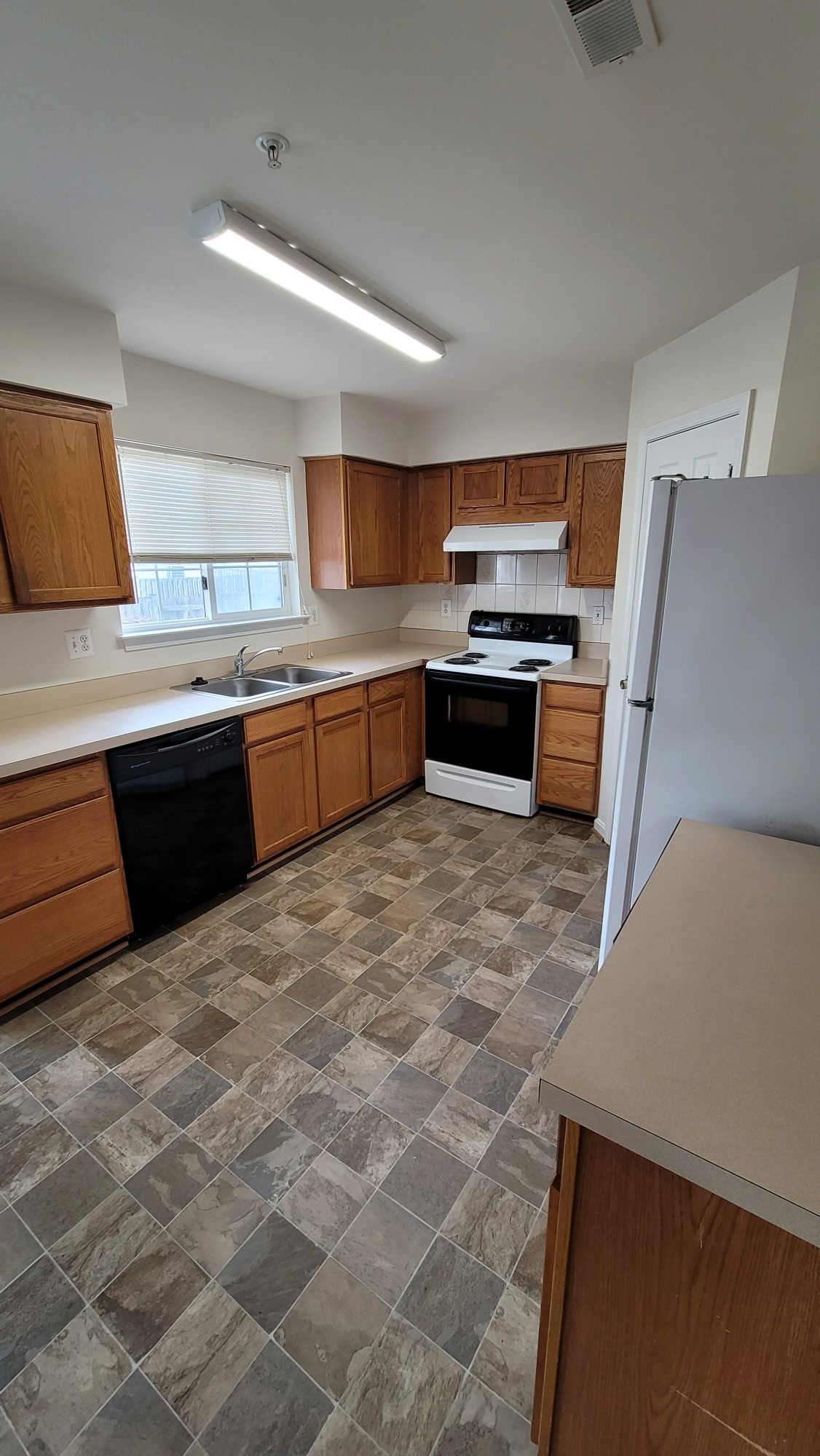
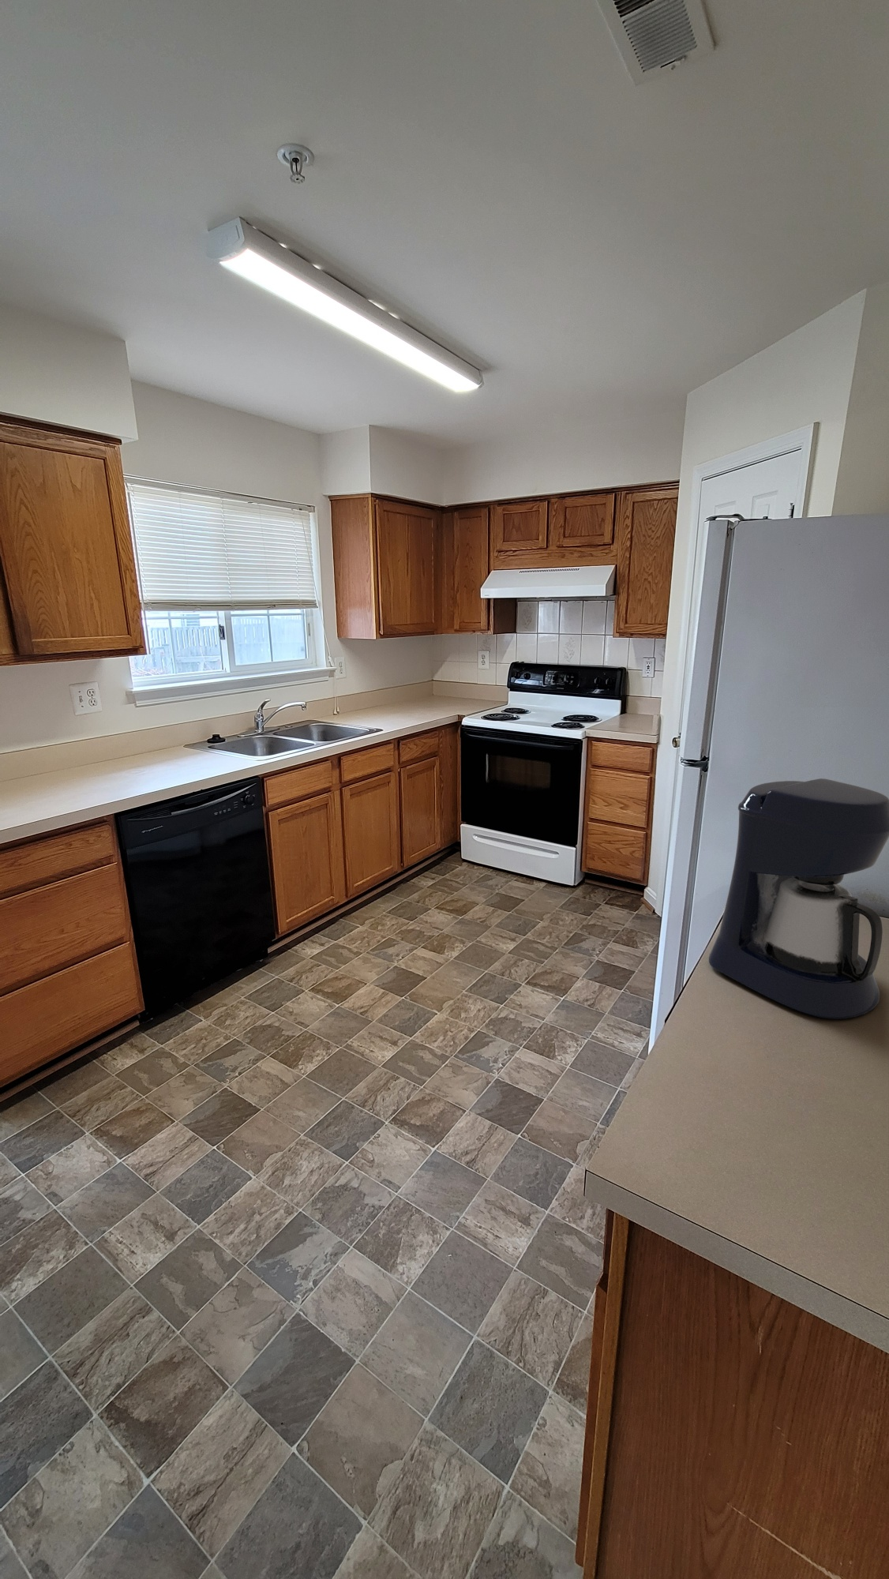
+ coffee maker [708,778,889,1019]
